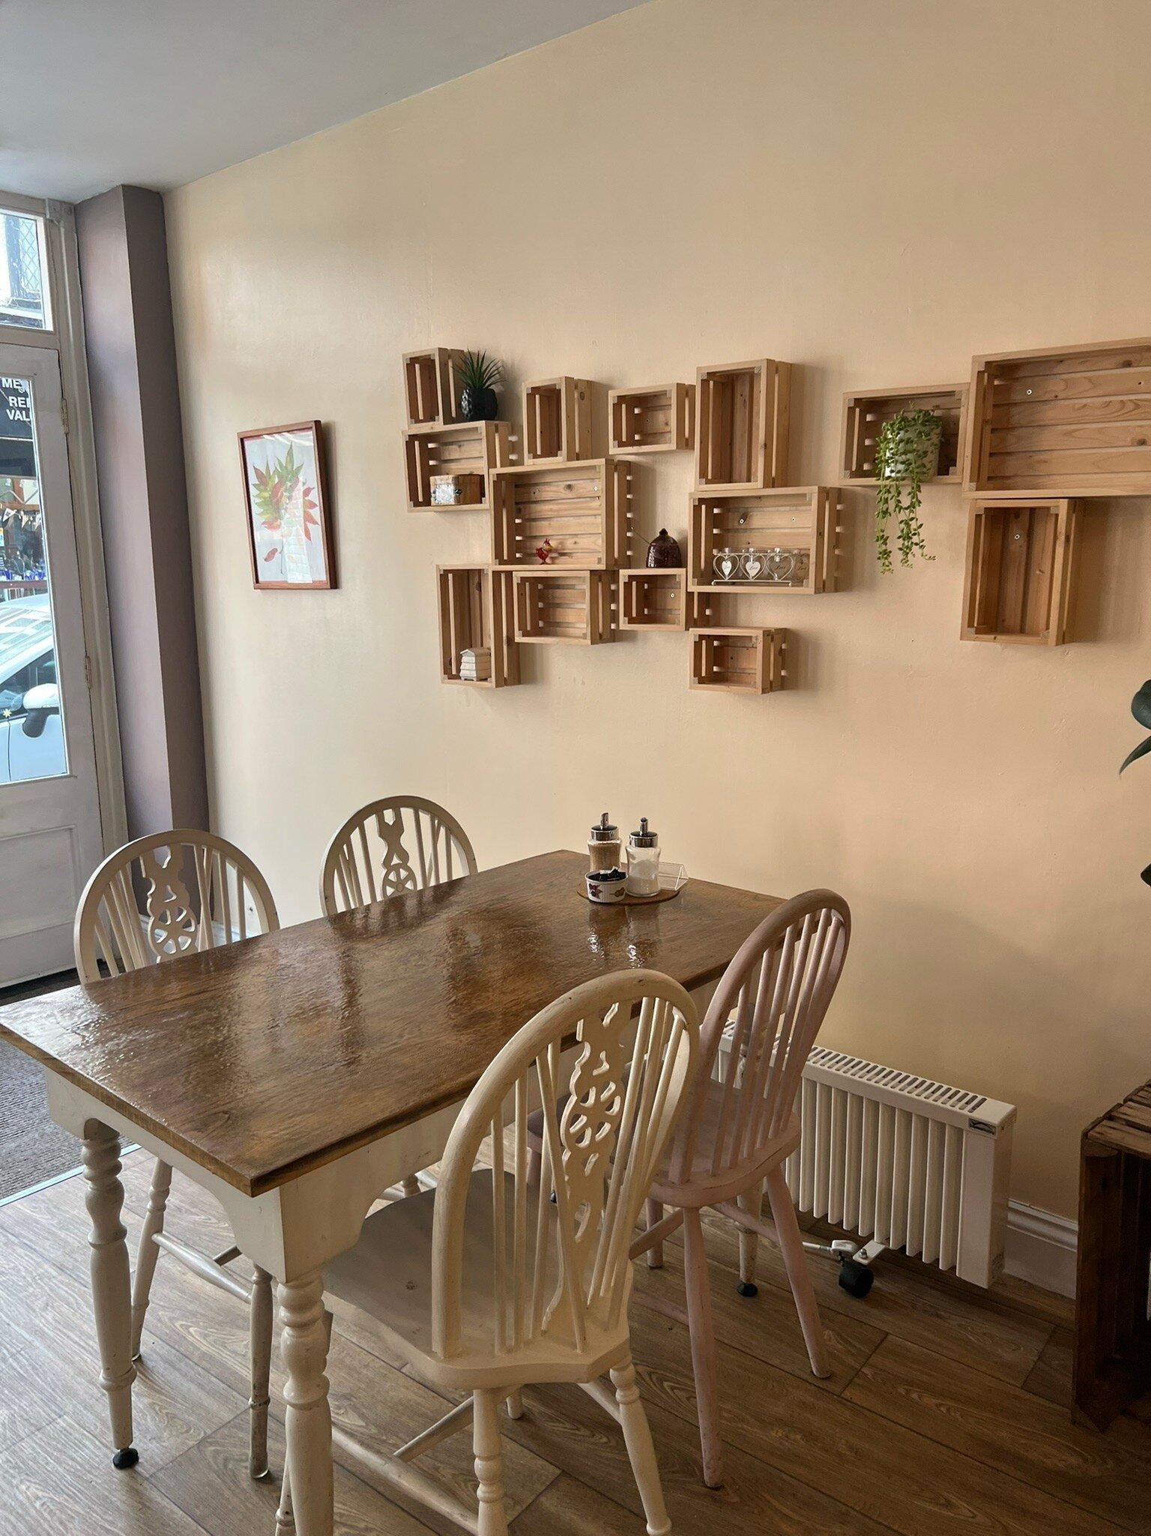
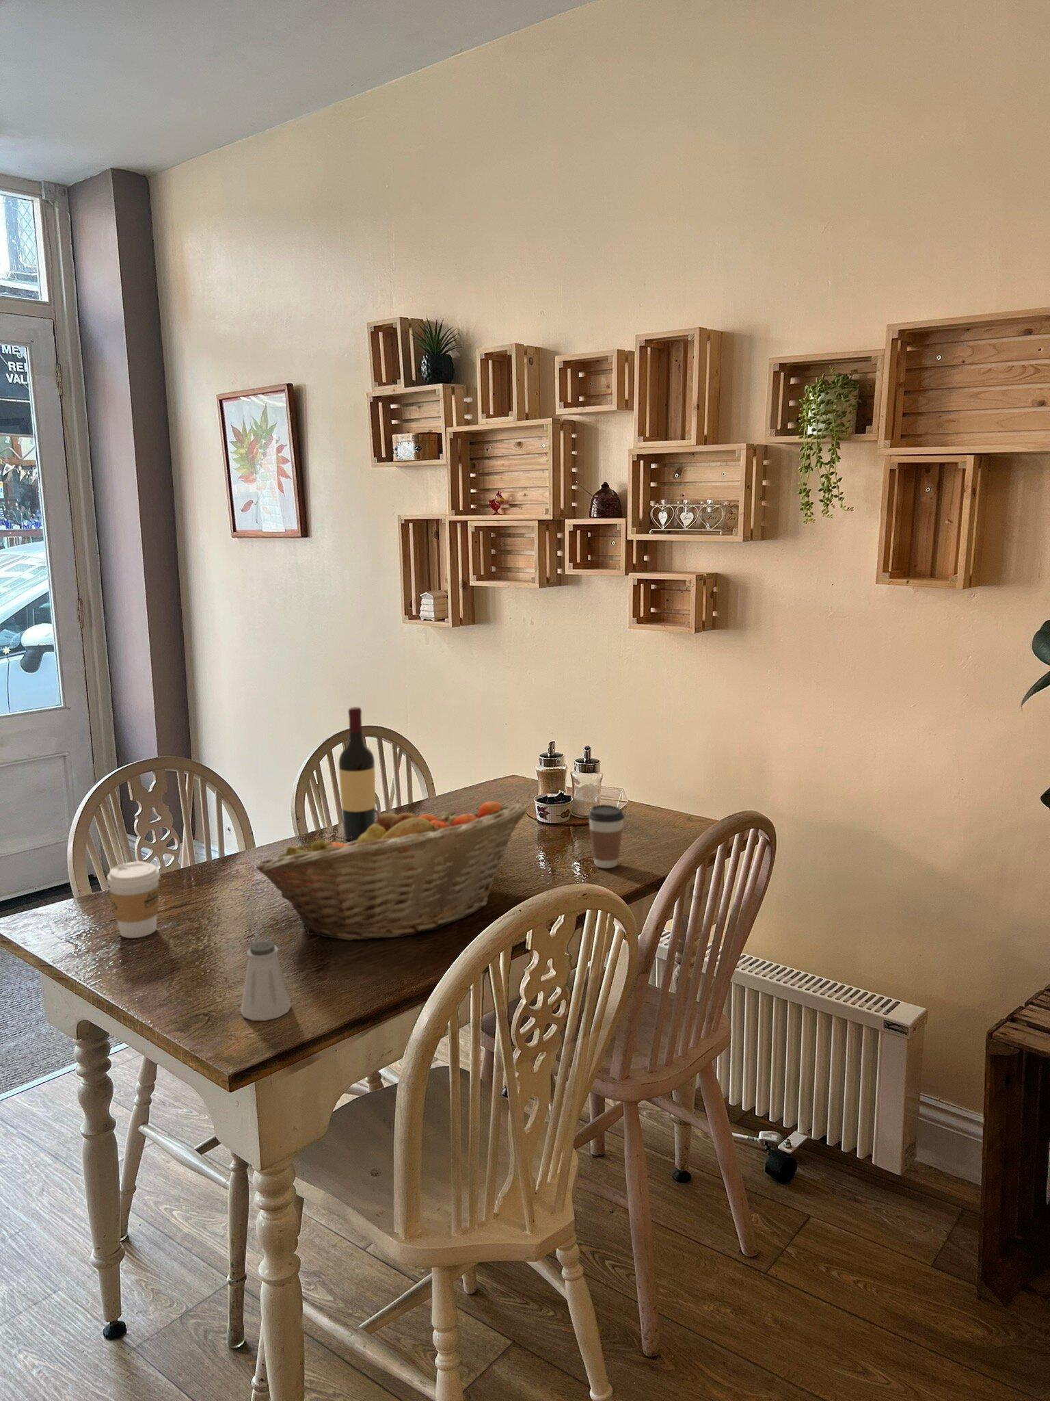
+ coffee cup [107,860,161,939]
+ saltshaker [240,940,292,1022]
+ wine bottle [338,706,376,842]
+ fruit basket [255,801,528,941]
+ coffee cup [588,804,624,869]
